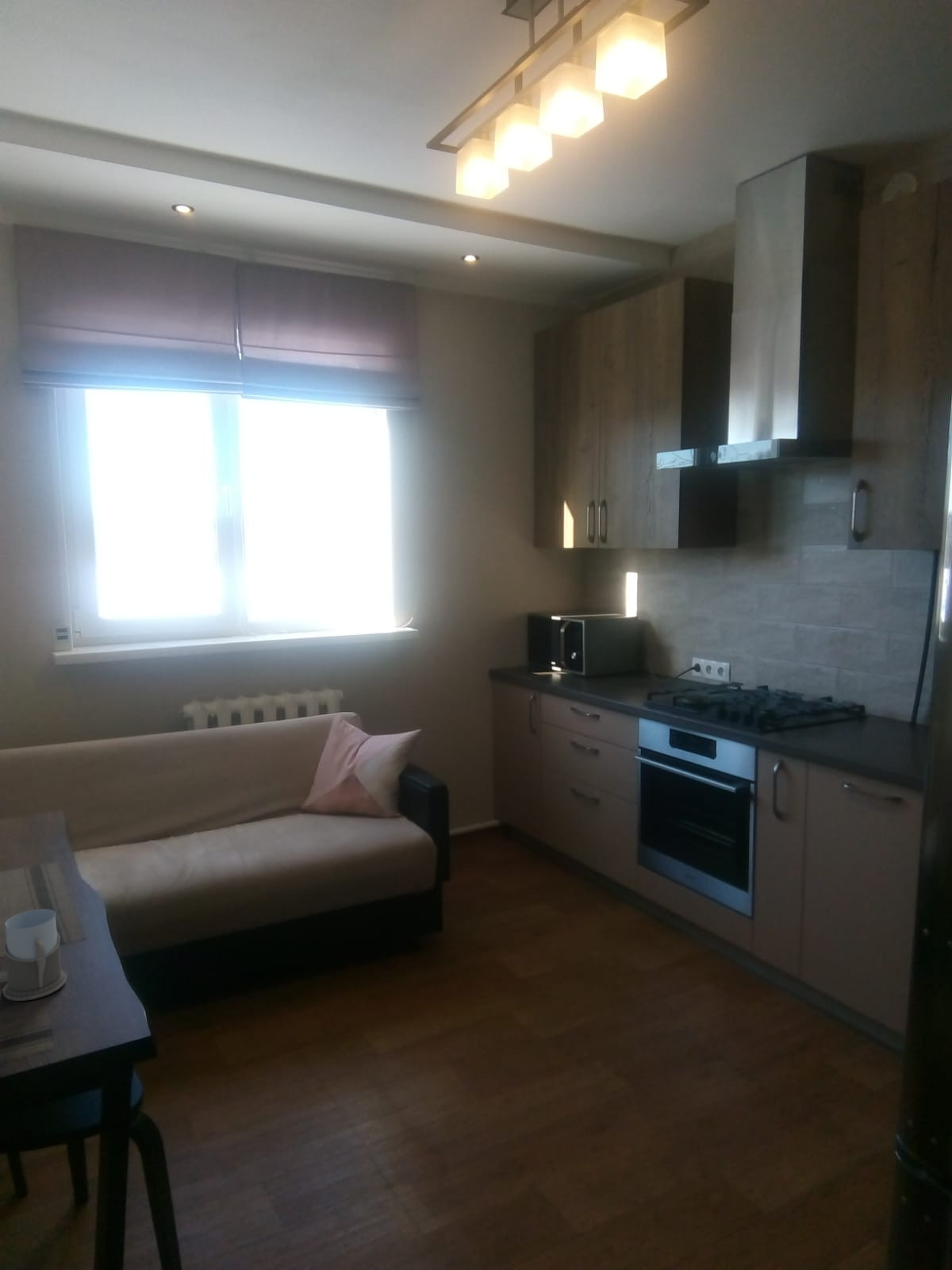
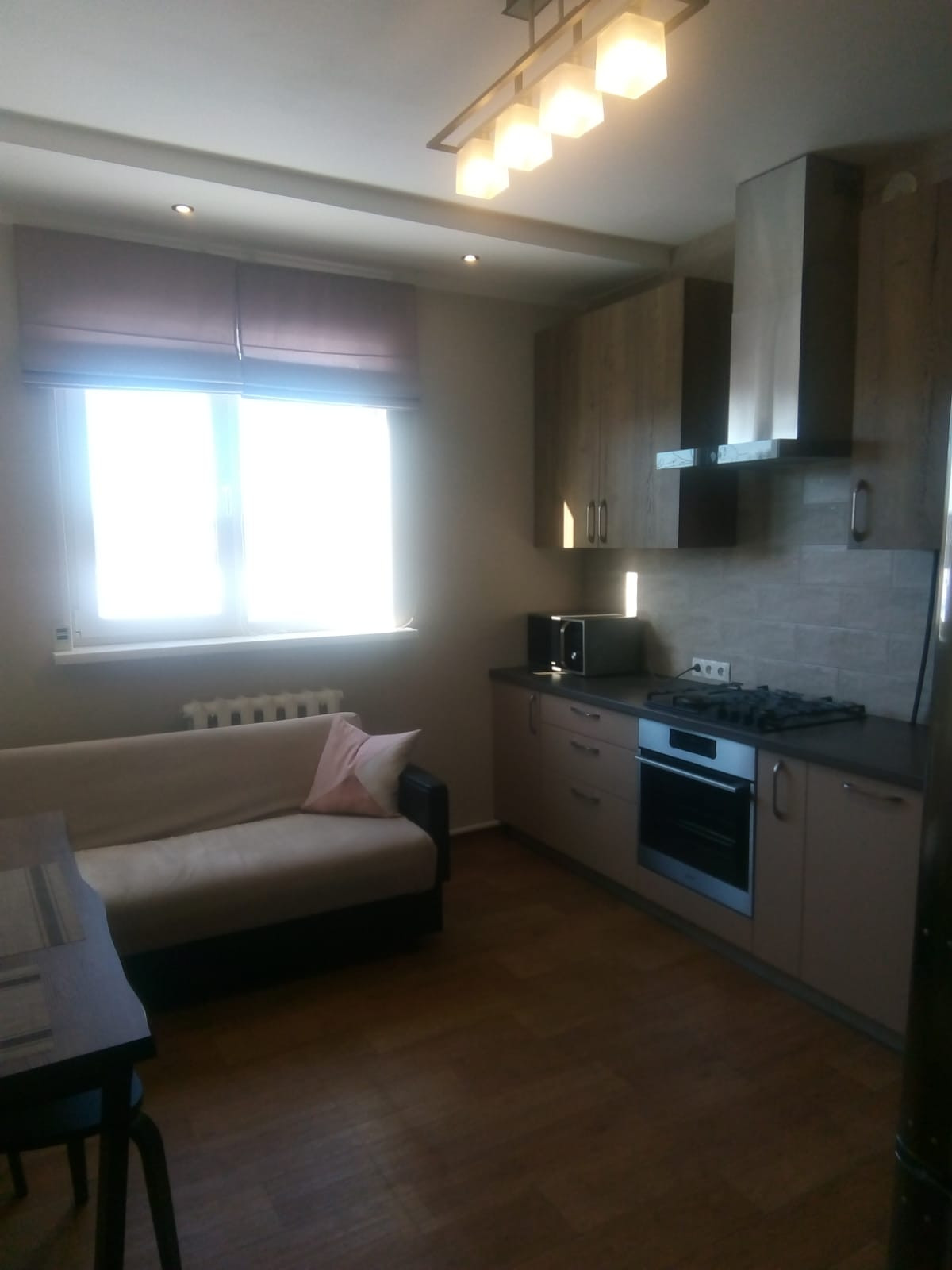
- mug [2,908,67,1002]
